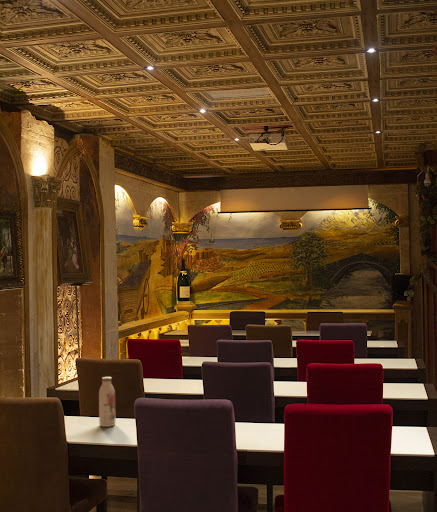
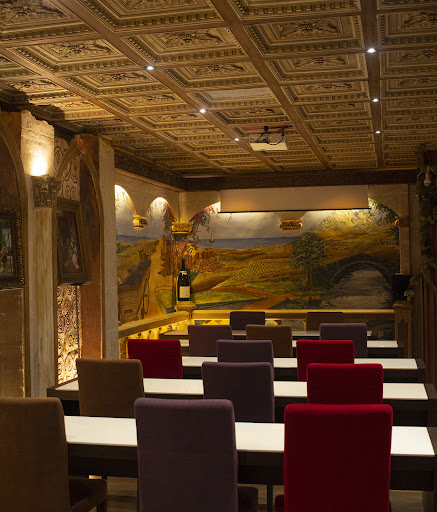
- water bottle [98,376,116,428]
